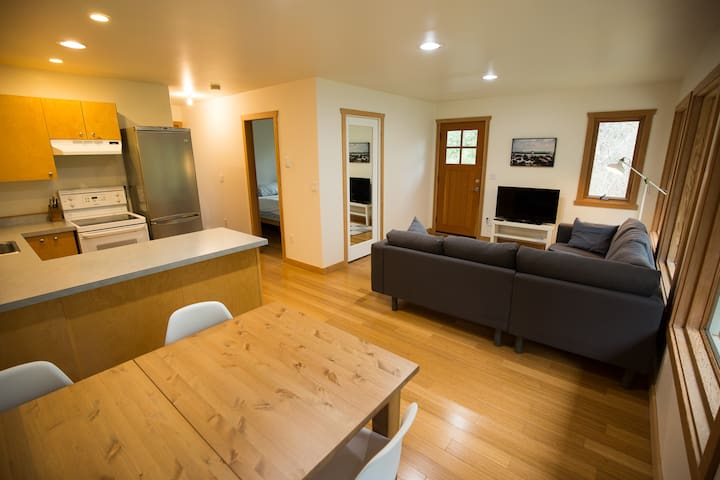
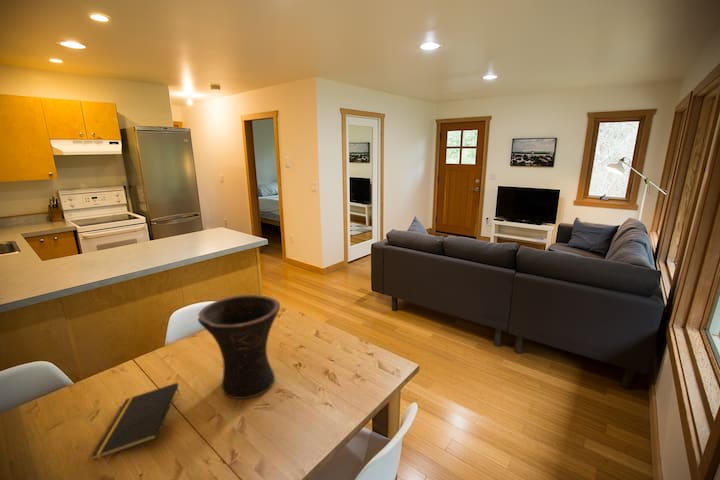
+ vase [197,294,281,400]
+ notepad [90,382,181,461]
